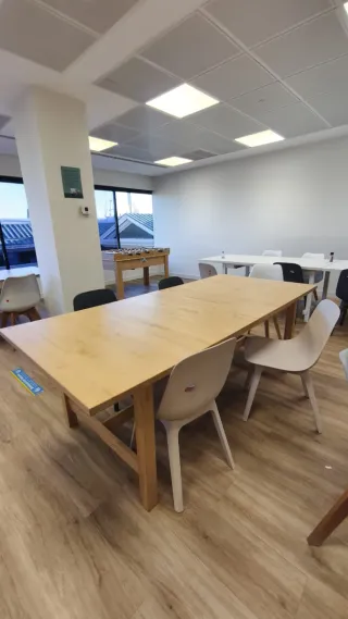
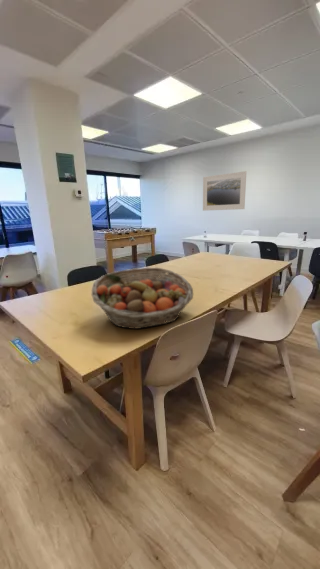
+ fruit basket [91,267,194,330]
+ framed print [202,170,247,212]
